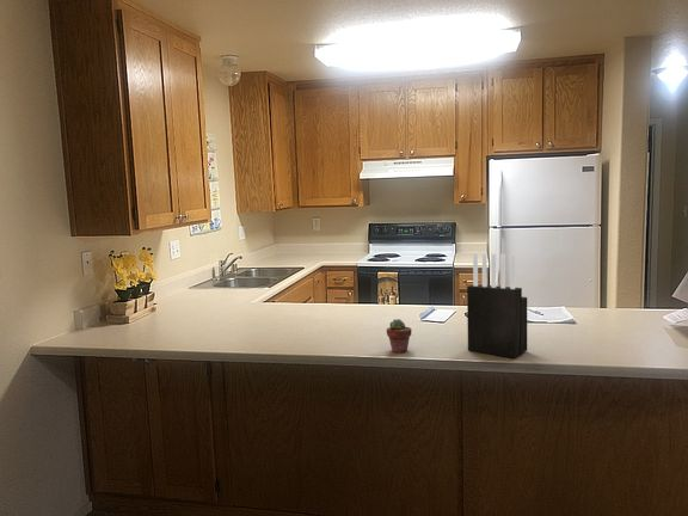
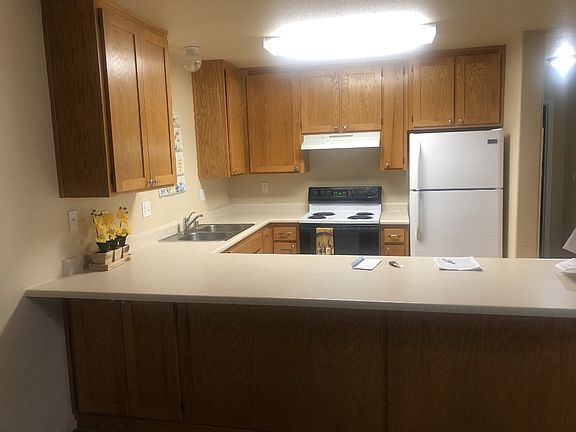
- knife block [466,252,528,360]
- potted succulent [386,318,412,355]
